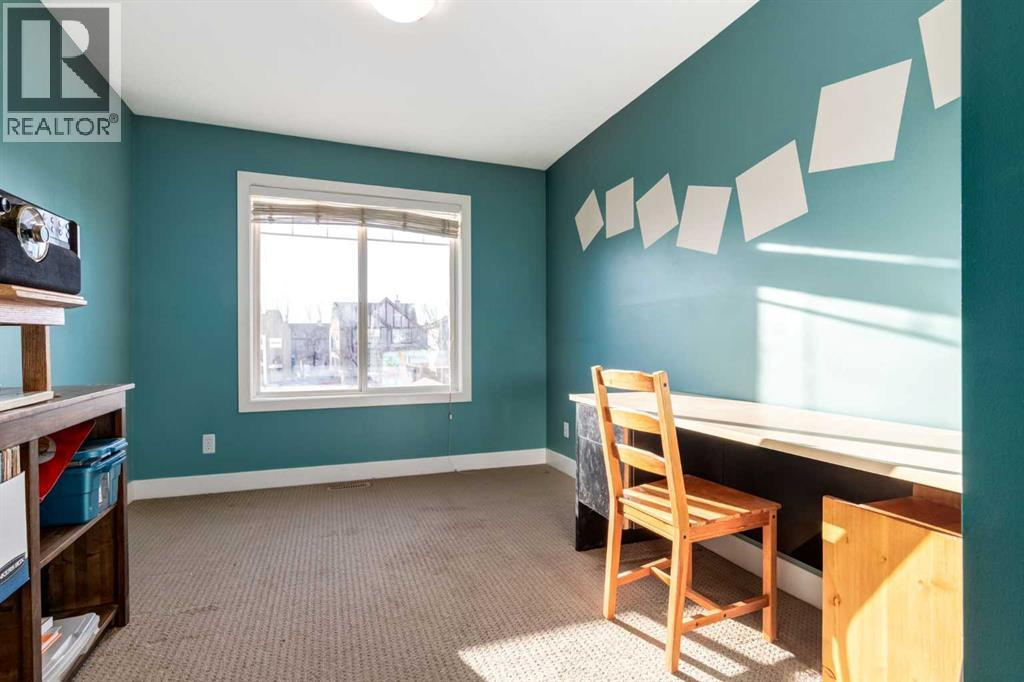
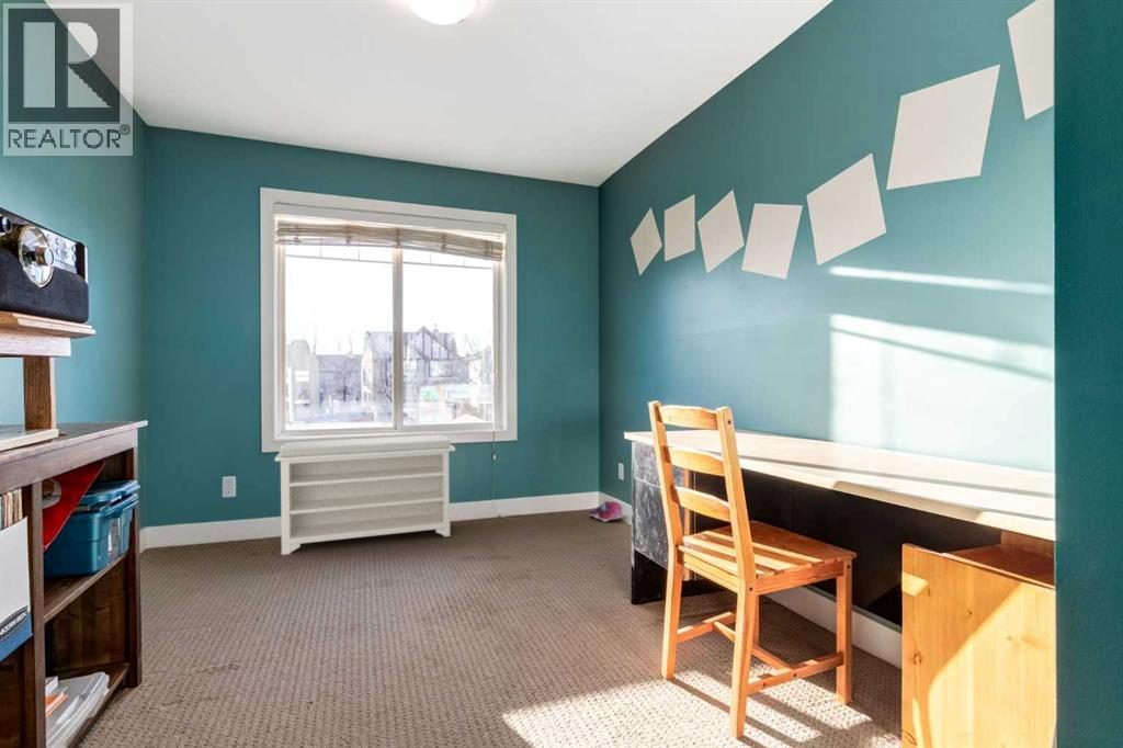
+ bench [274,434,456,556]
+ plush toy [588,500,626,523]
